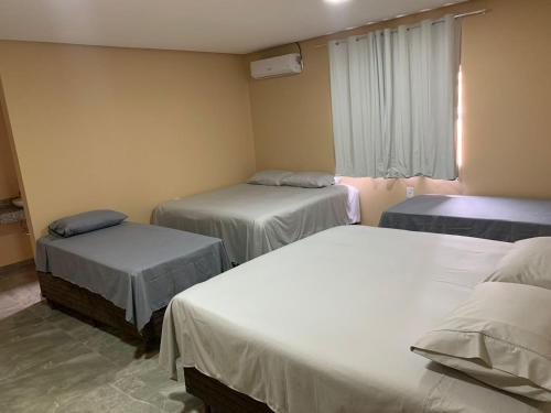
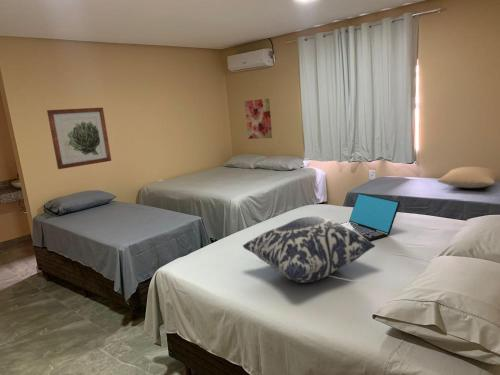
+ wall art [244,97,273,140]
+ cushion [242,215,376,284]
+ wall art [46,107,112,170]
+ laptop [339,192,401,242]
+ pillow [436,166,500,189]
